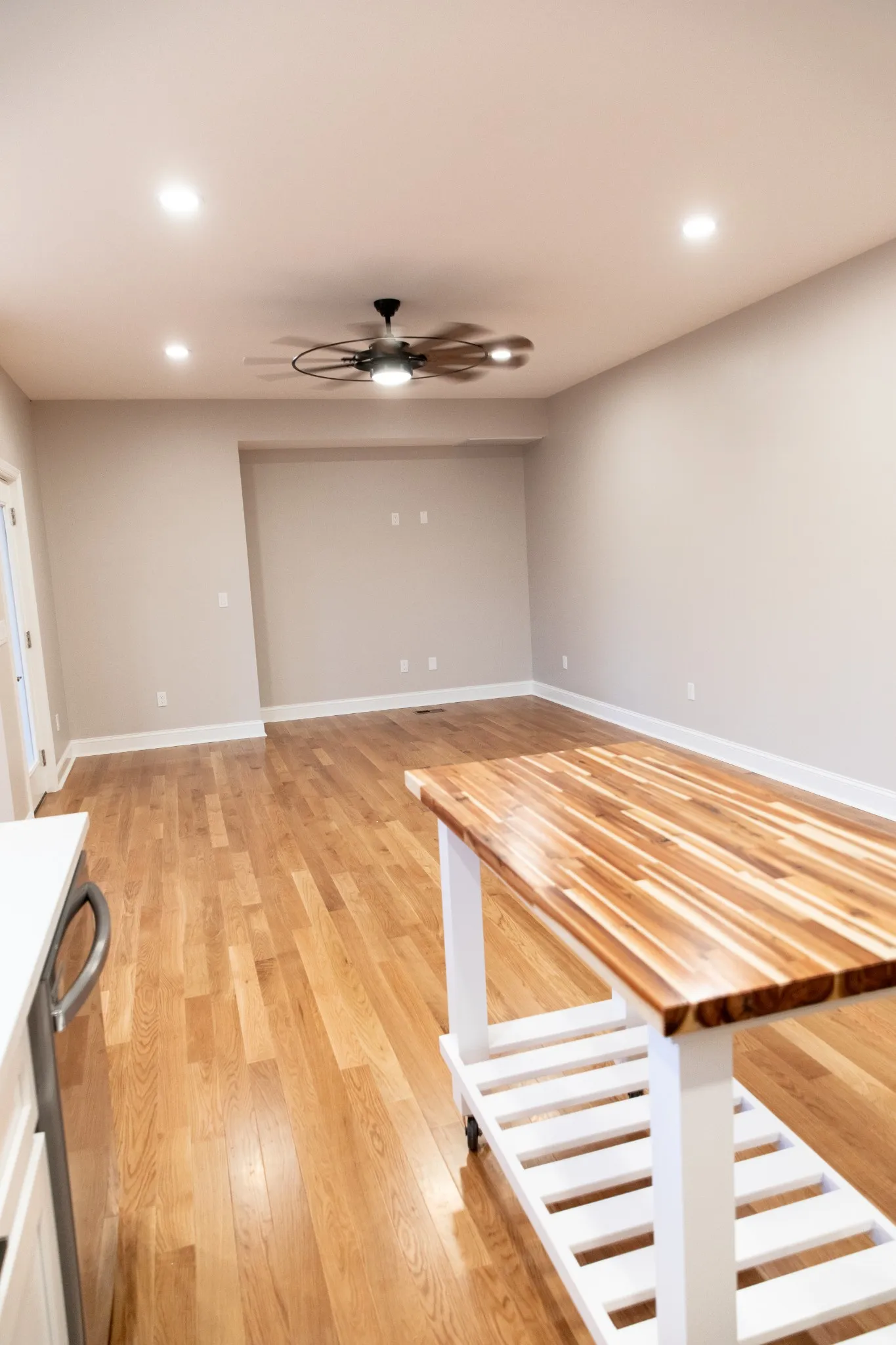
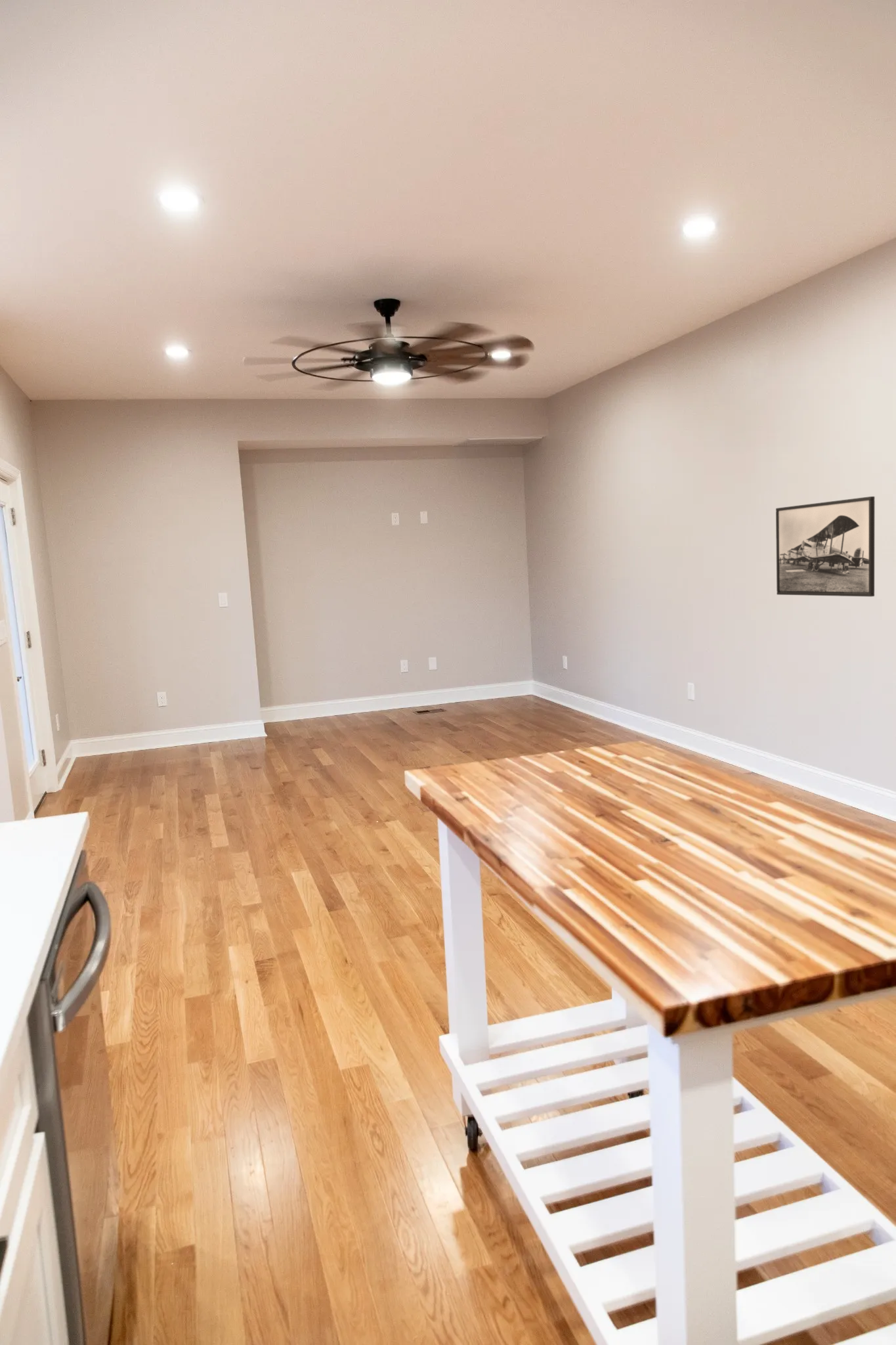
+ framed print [775,496,875,597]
